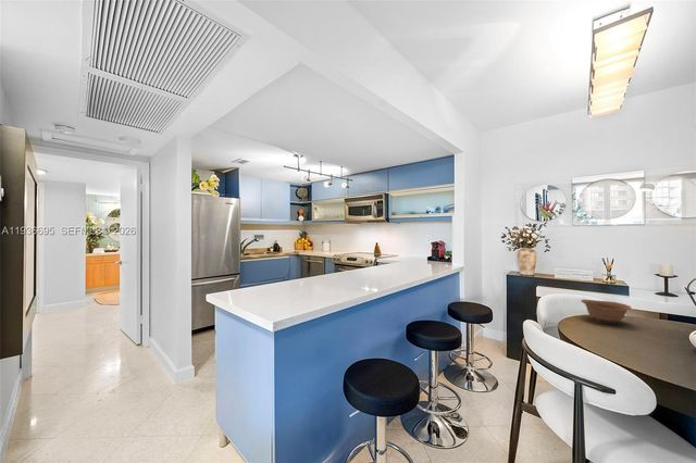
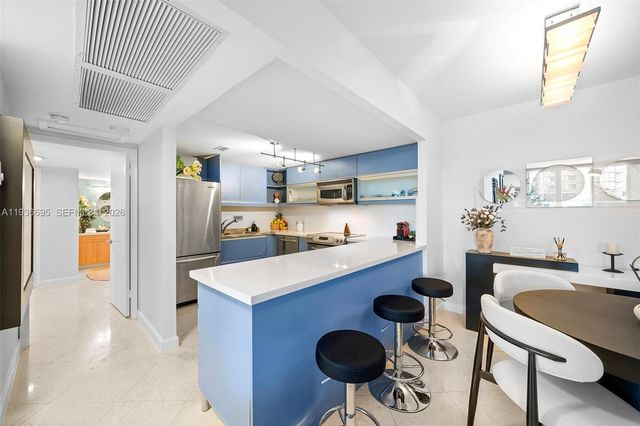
- bowl [580,299,633,325]
